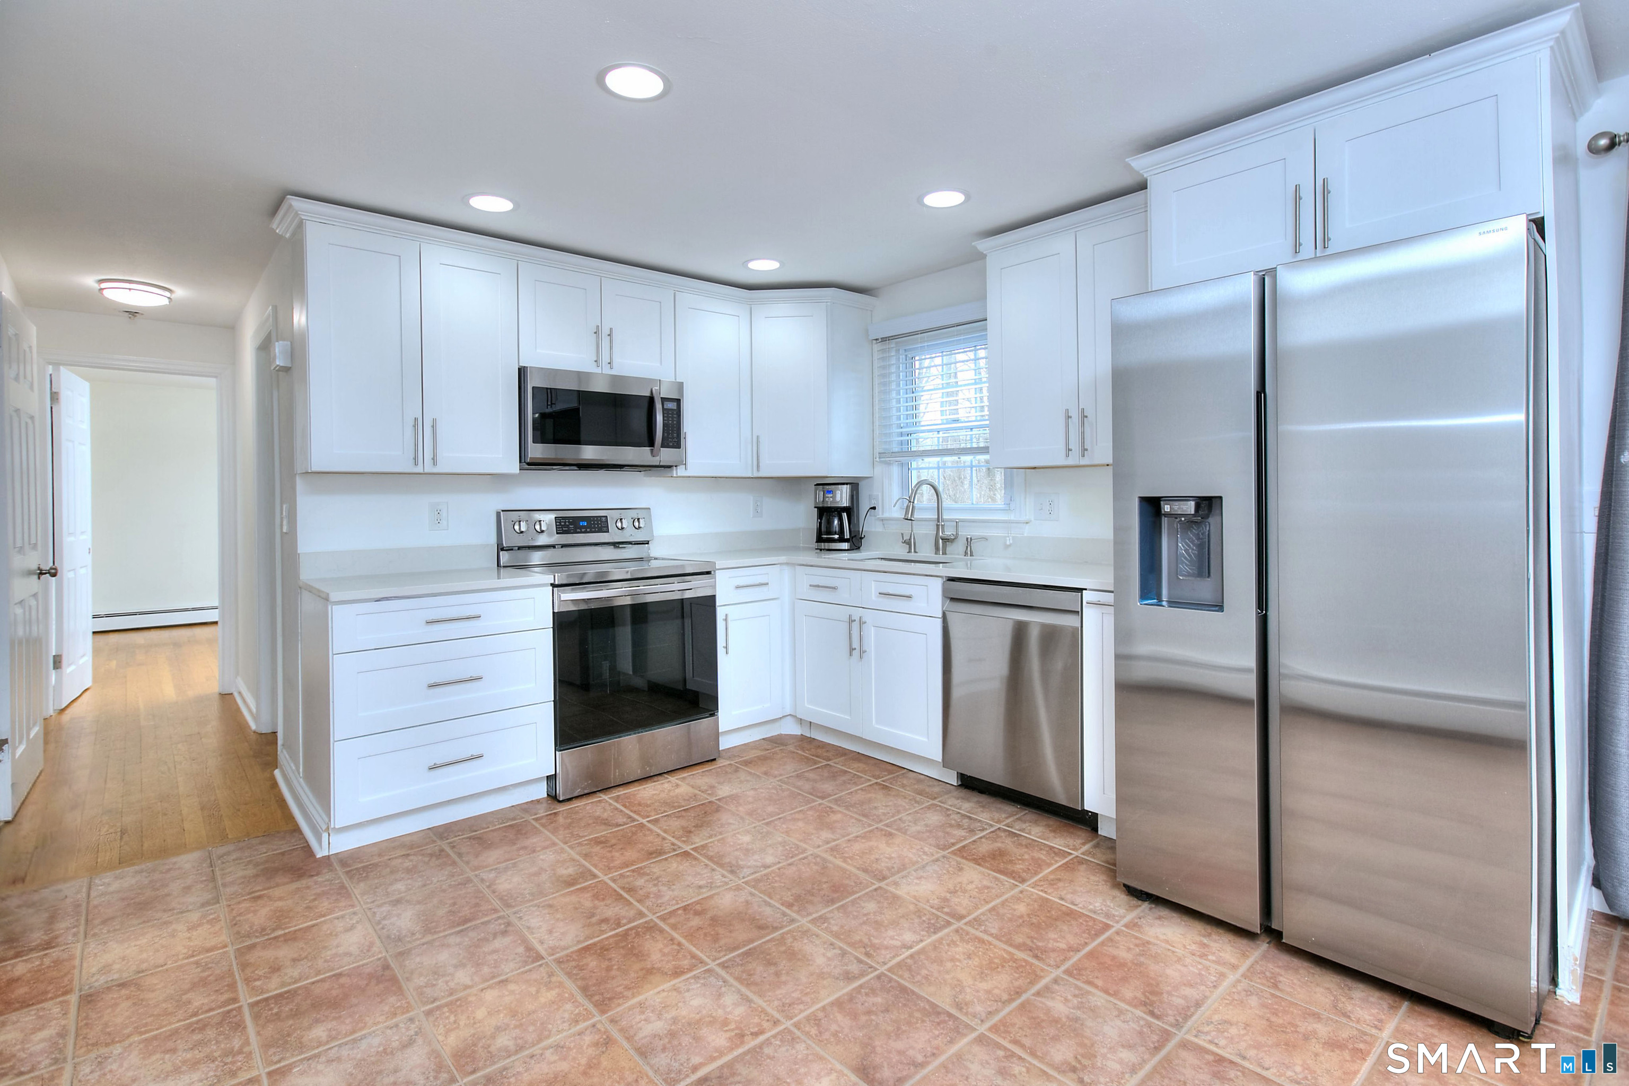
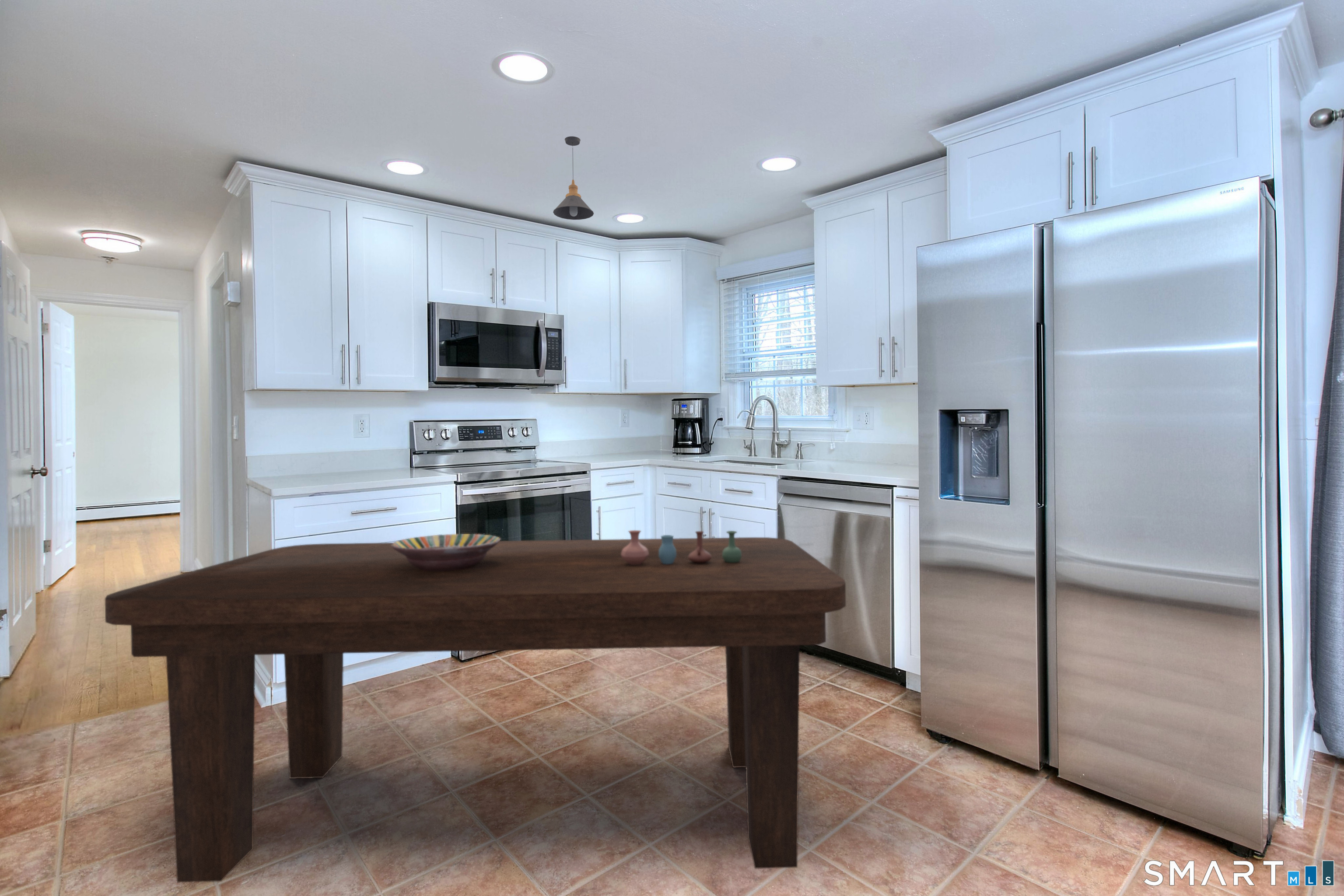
+ vase [621,530,742,565]
+ dining table [105,537,846,883]
+ pendant light [553,136,594,220]
+ serving bowl [391,533,501,571]
